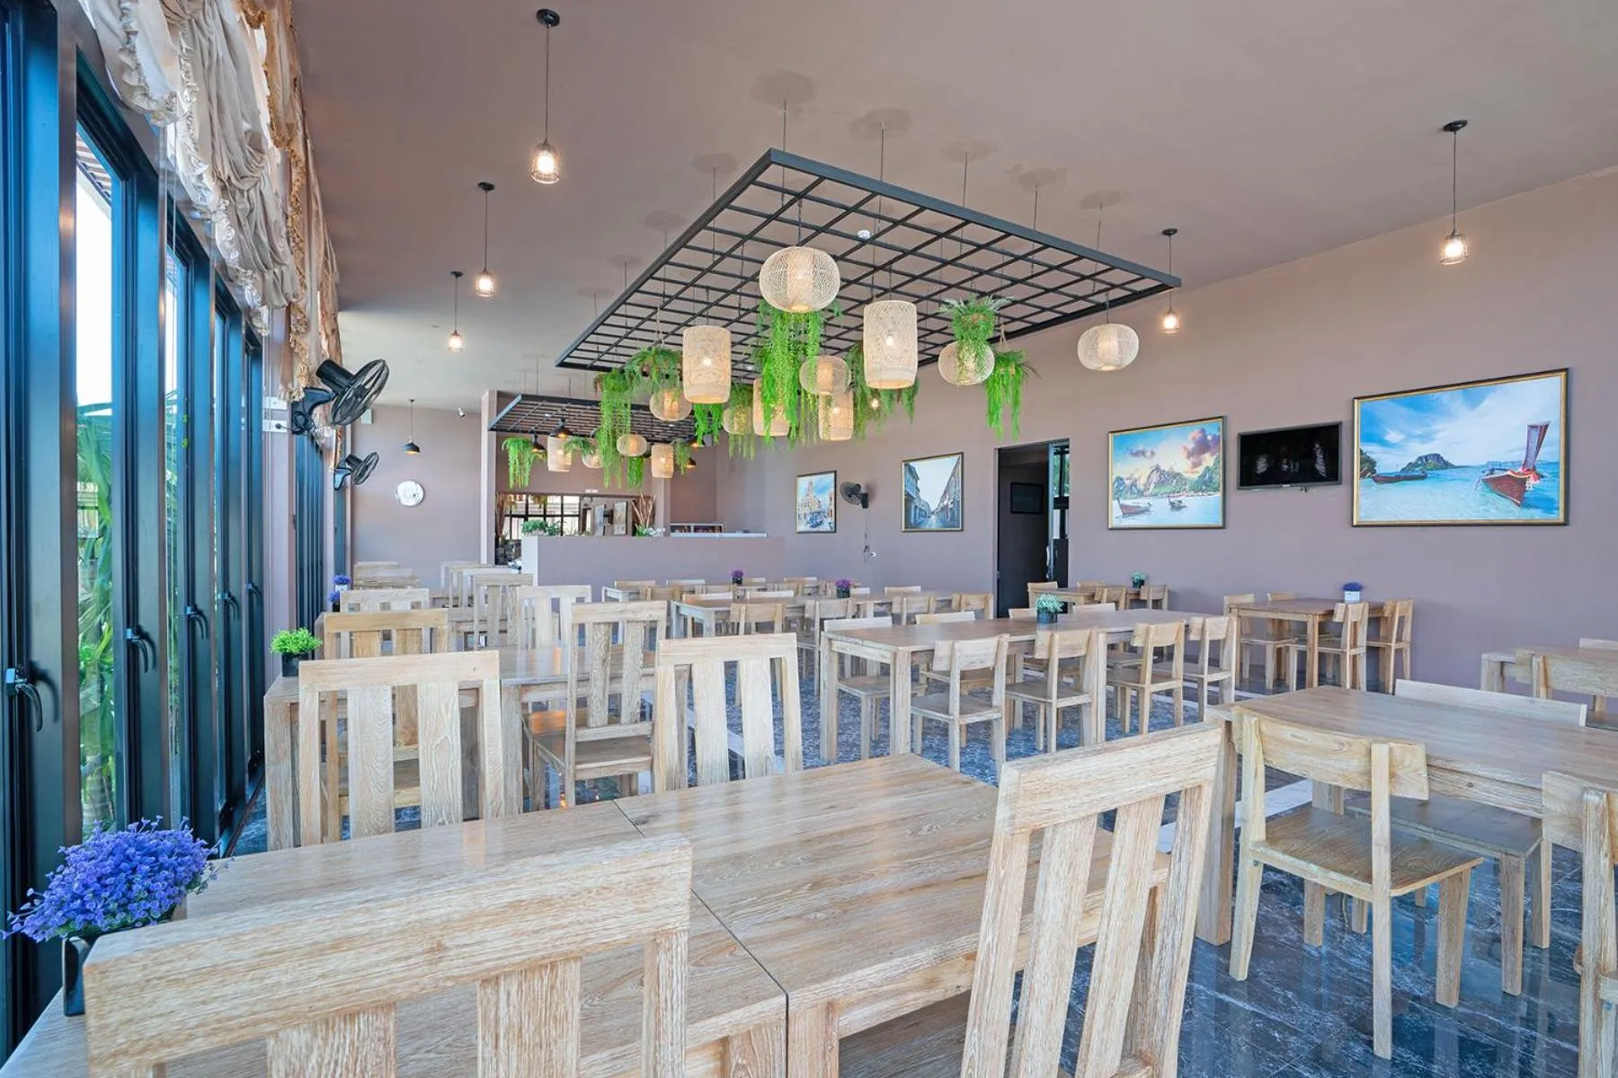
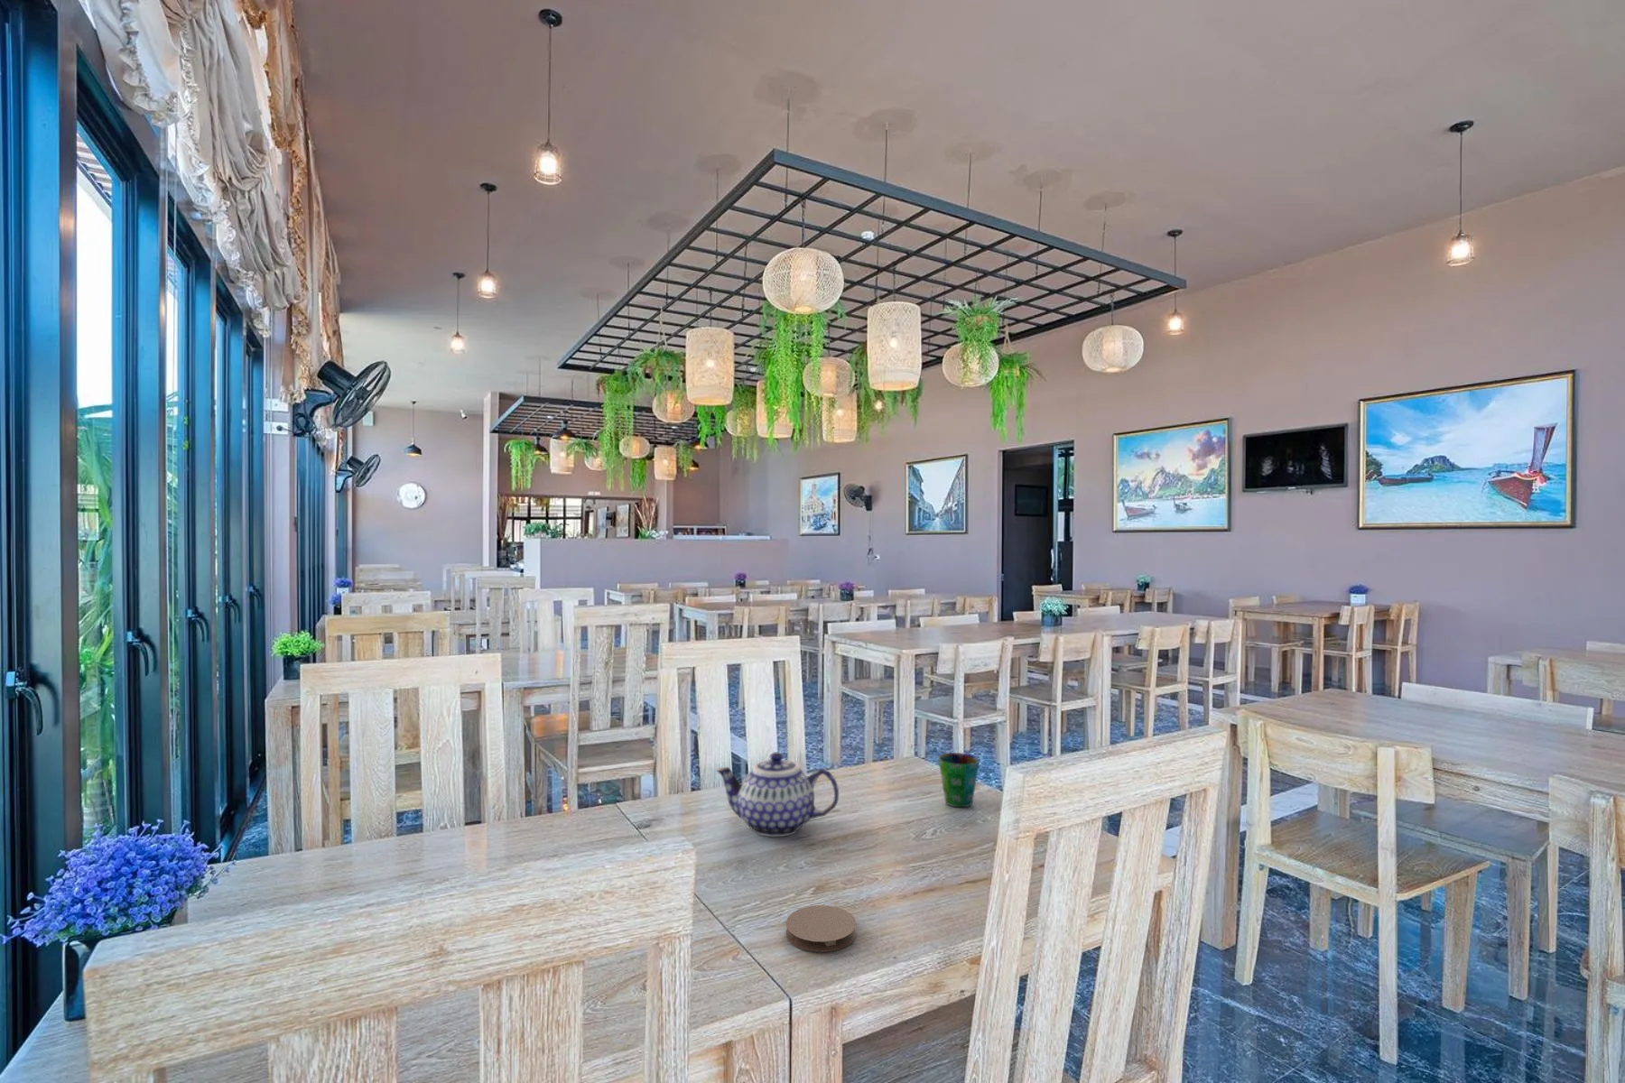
+ coaster [786,904,857,952]
+ teapot [715,751,839,838]
+ cup [937,752,981,807]
